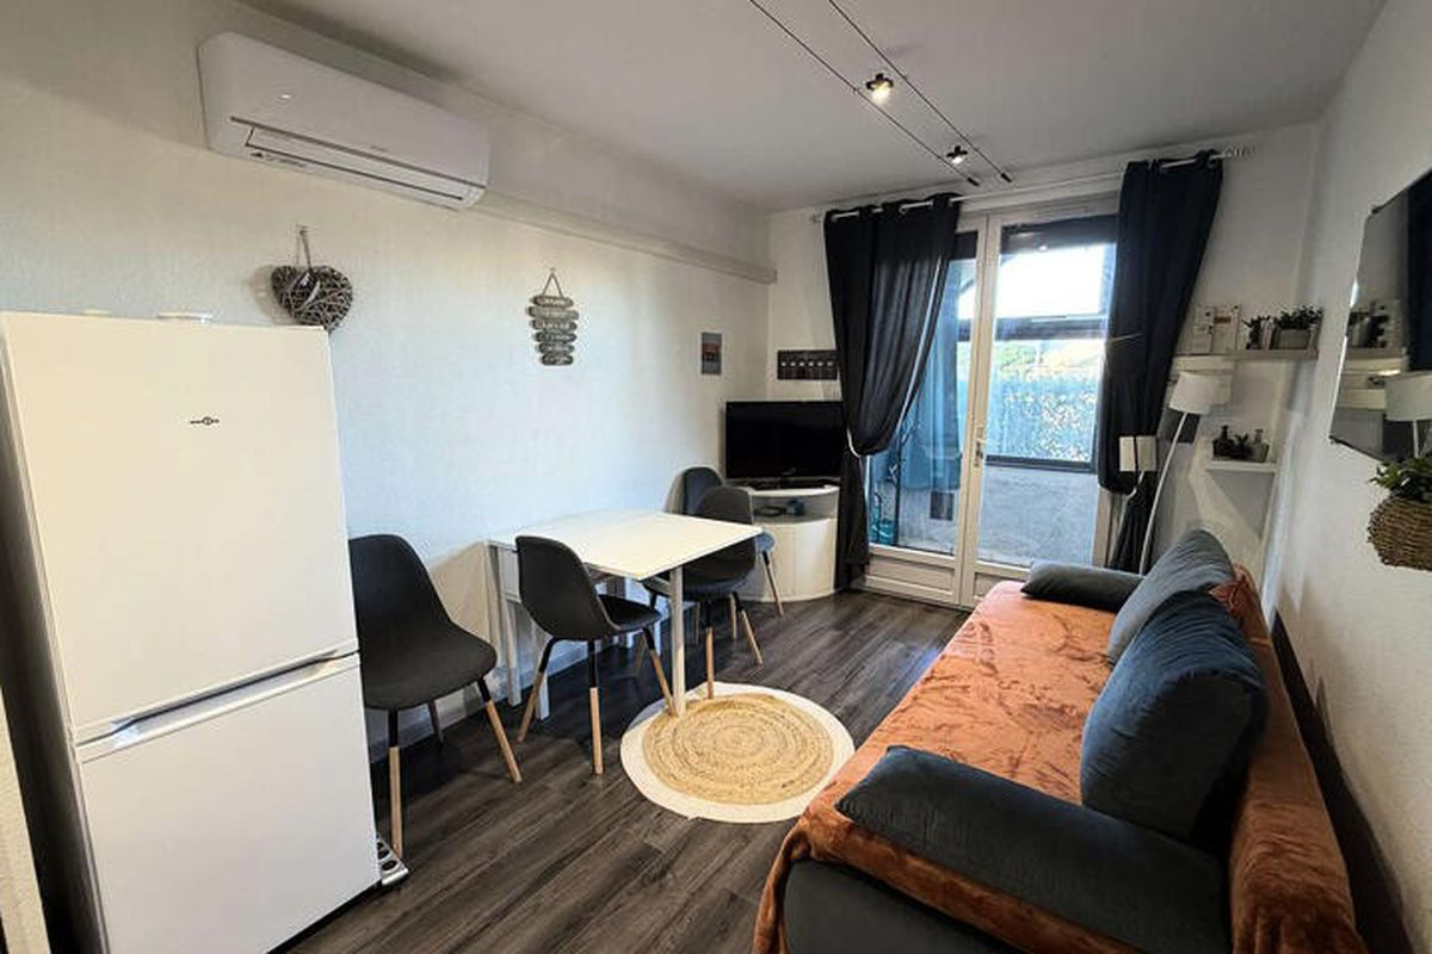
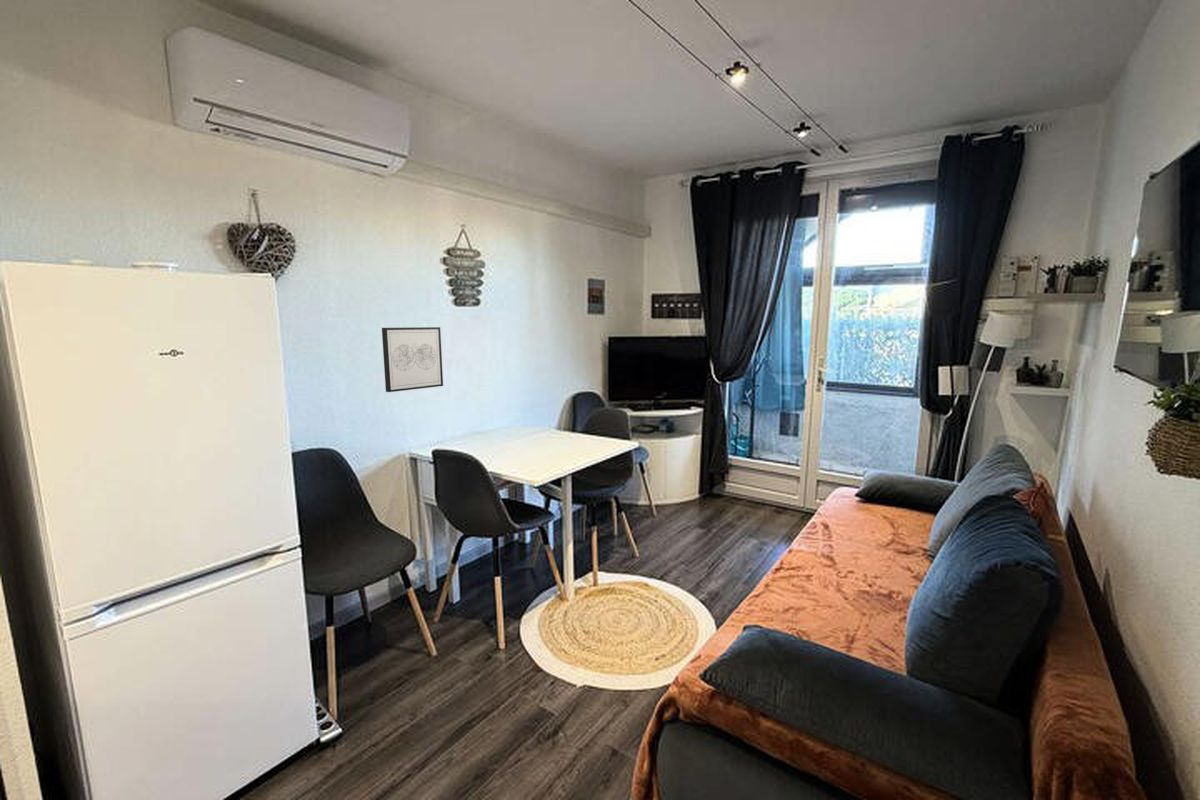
+ wall art [381,326,444,393]
